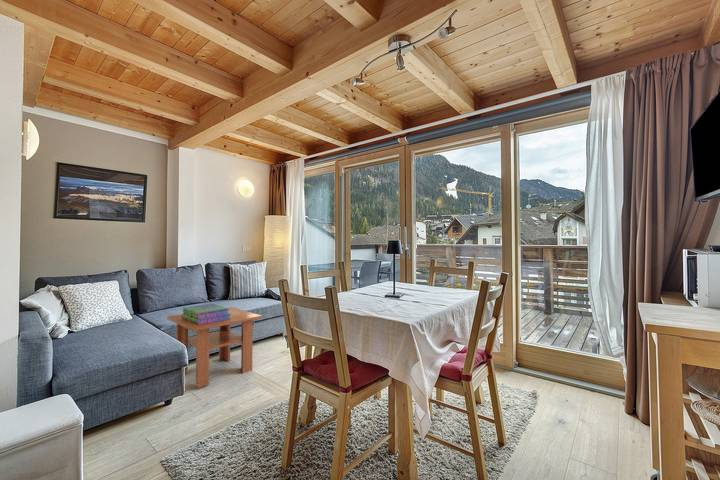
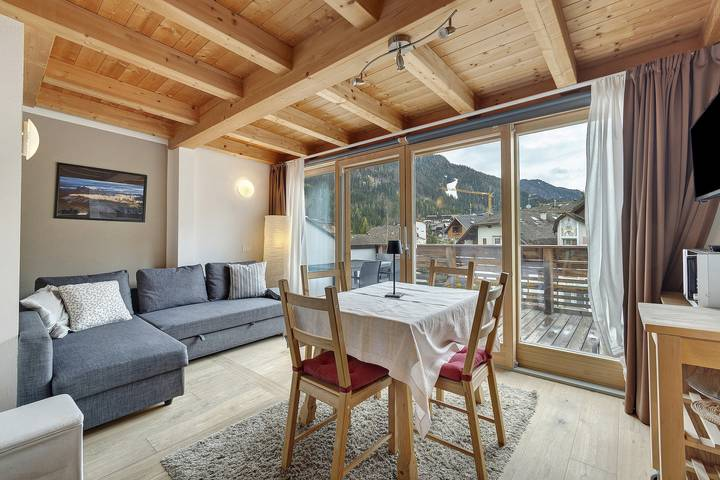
- stack of books [180,303,231,325]
- coffee table [166,306,263,389]
